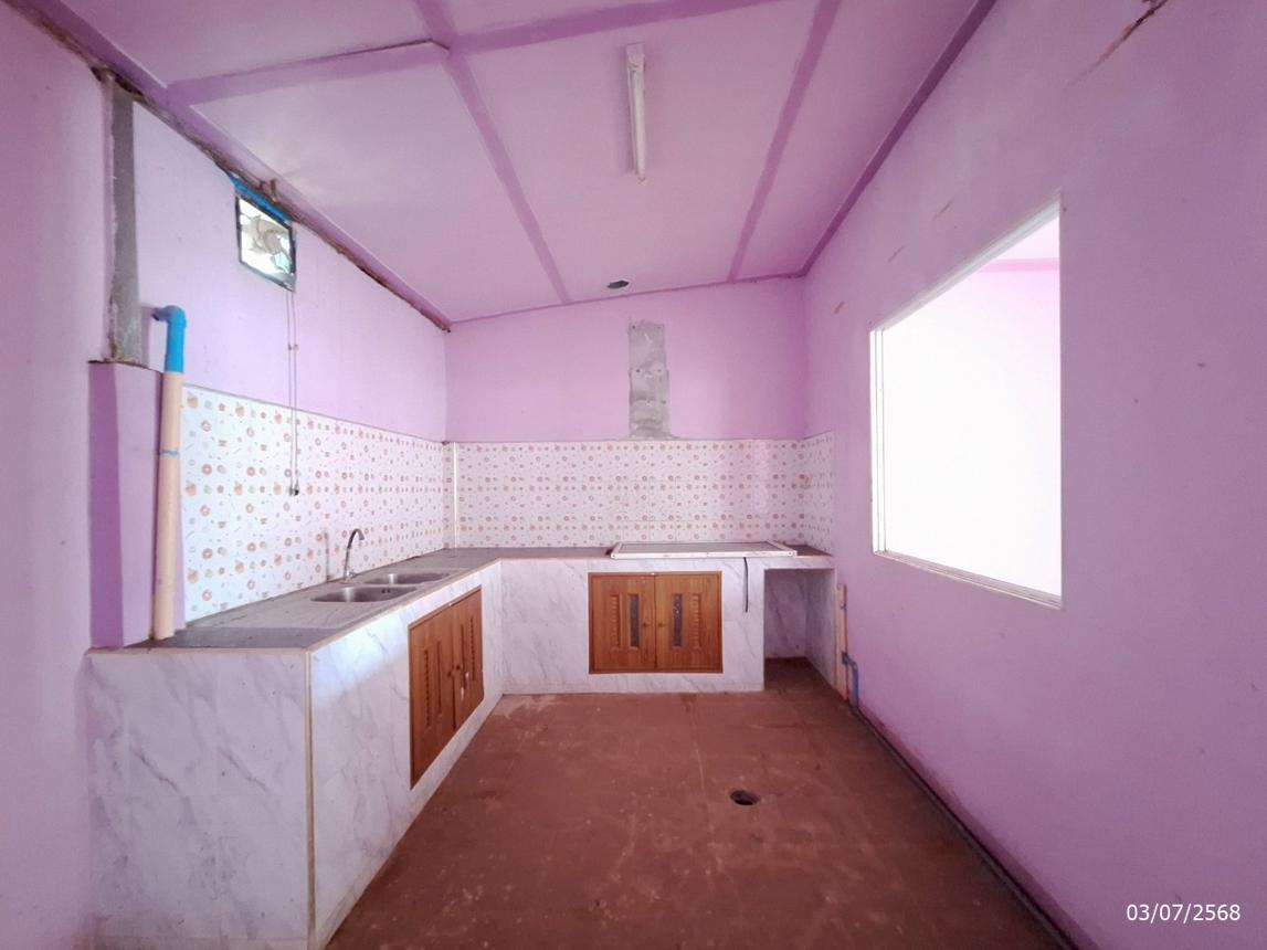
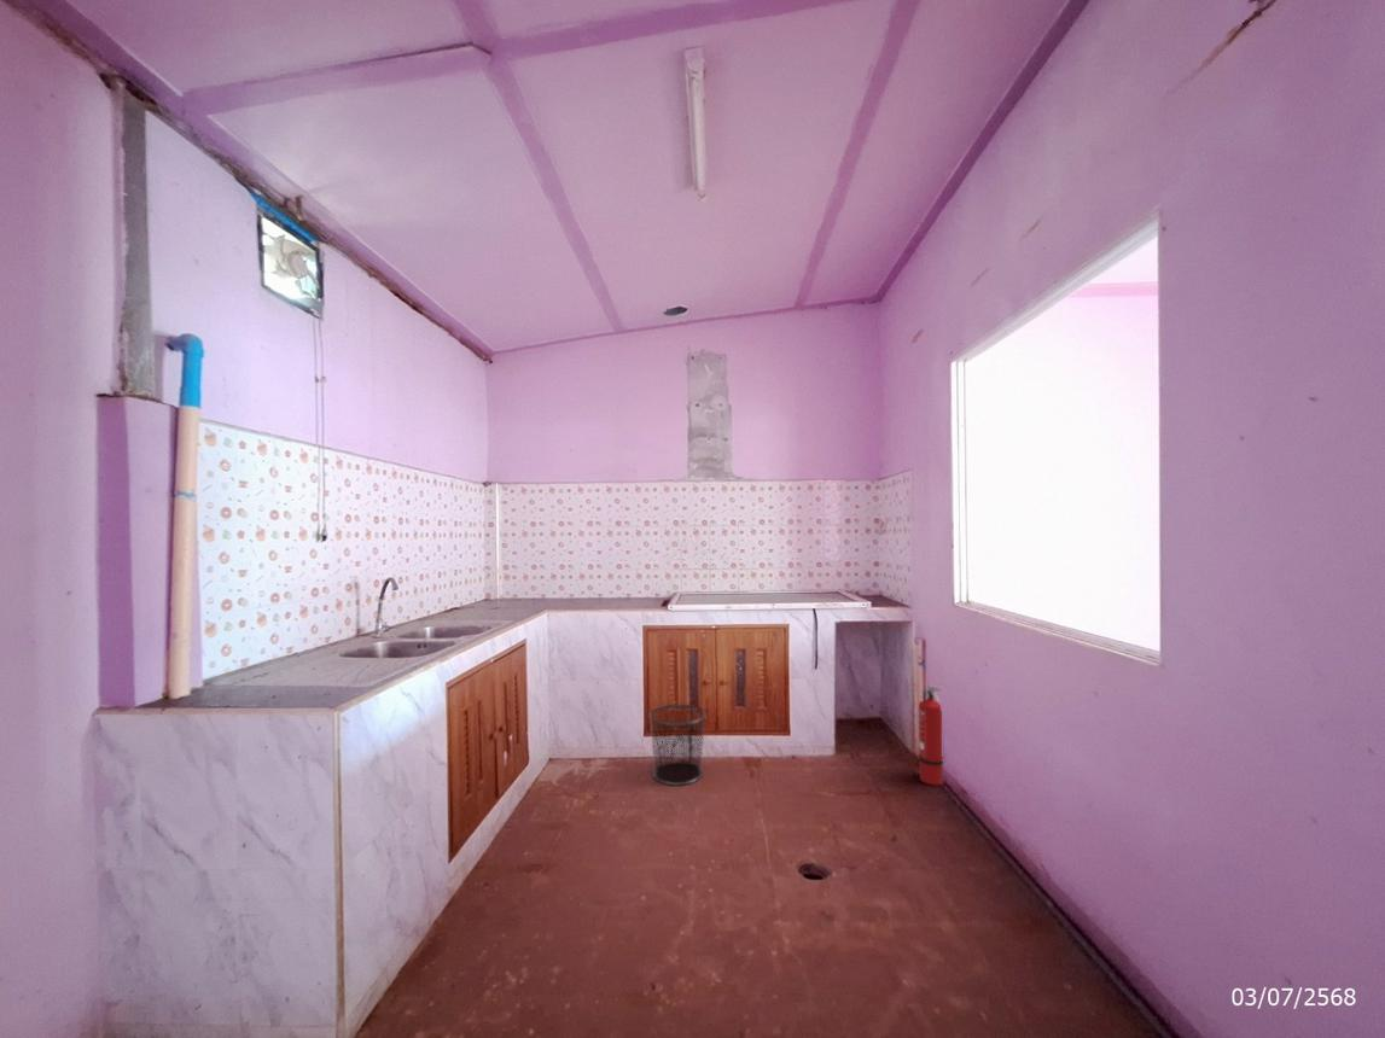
+ waste bin [647,702,708,787]
+ fire extinguisher [918,686,945,786]
